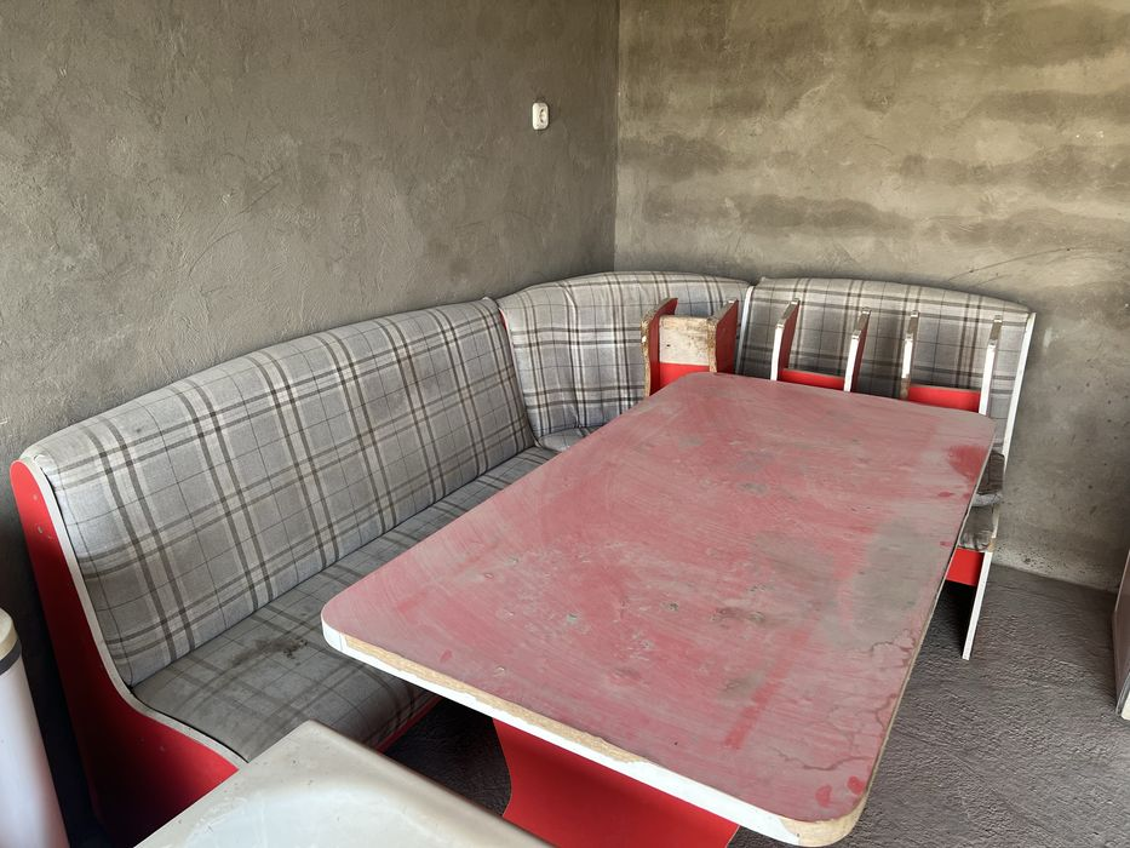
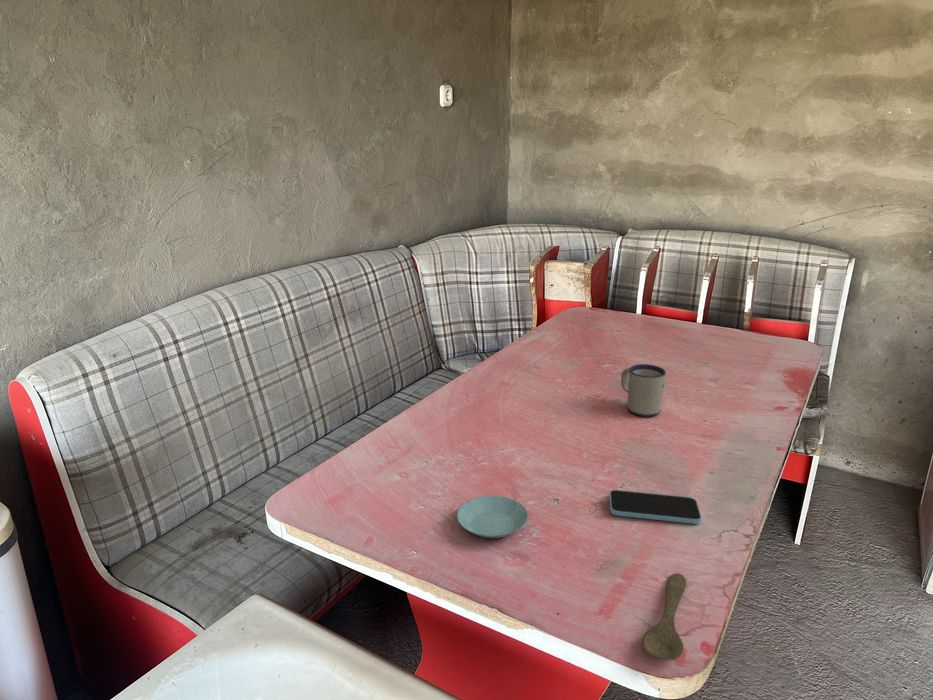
+ mug [620,363,667,418]
+ smartphone [608,489,702,525]
+ spoon [642,572,687,661]
+ saucer [456,495,529,539]
